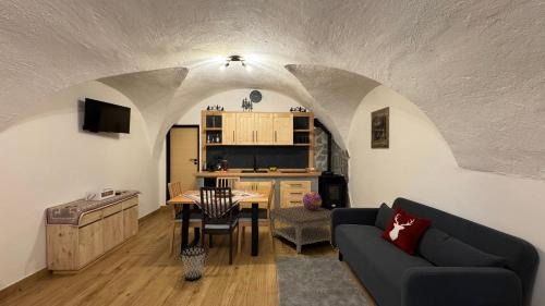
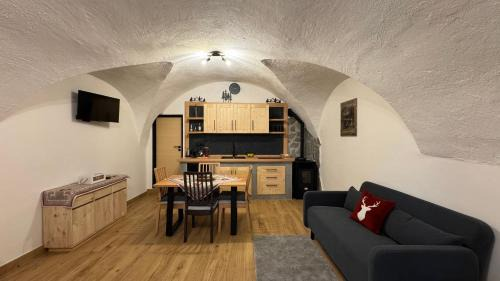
- wastebasket [180,245,207,281]
- coffee table [270,205,332,254]
- decorative globe [302,191,323,210]
